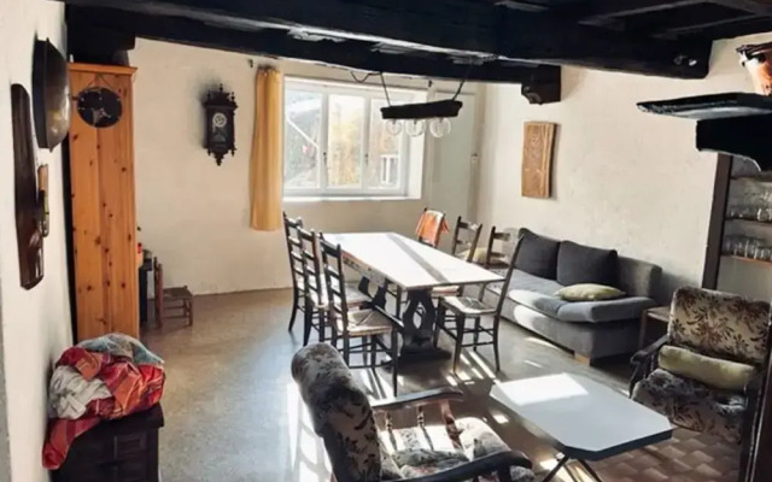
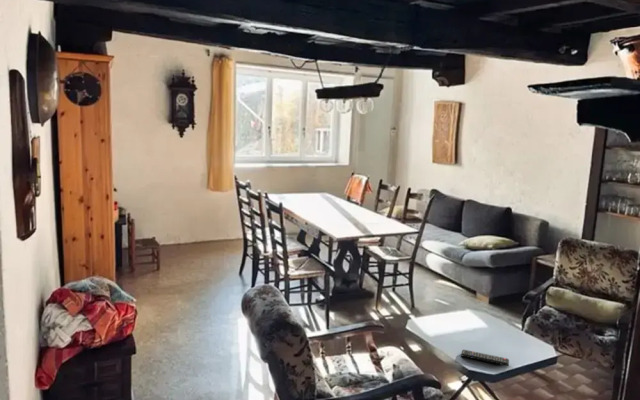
+ remote control [460,349,510,367]
